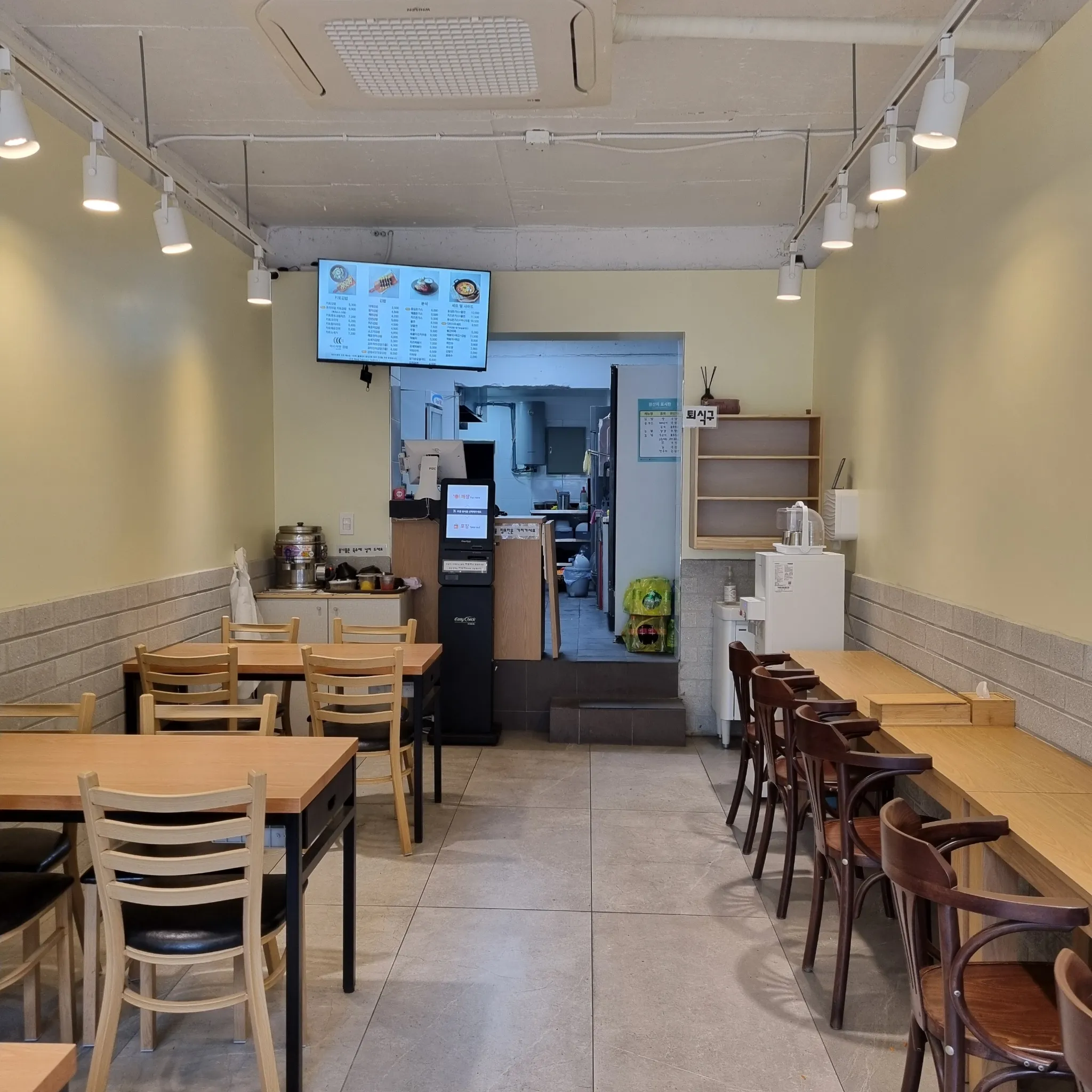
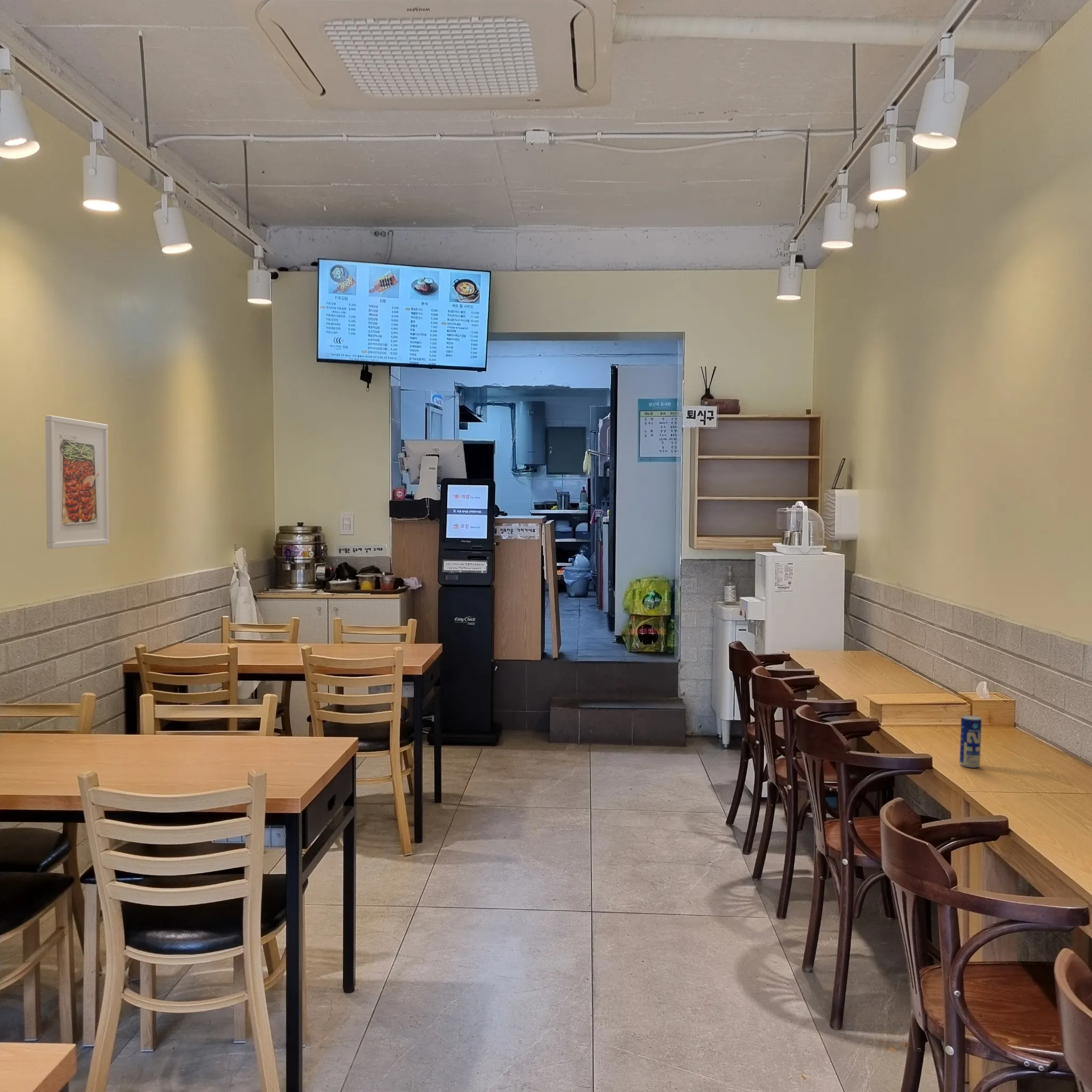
+ beverage can [959,714,982,768]
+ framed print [45,415,110,549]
